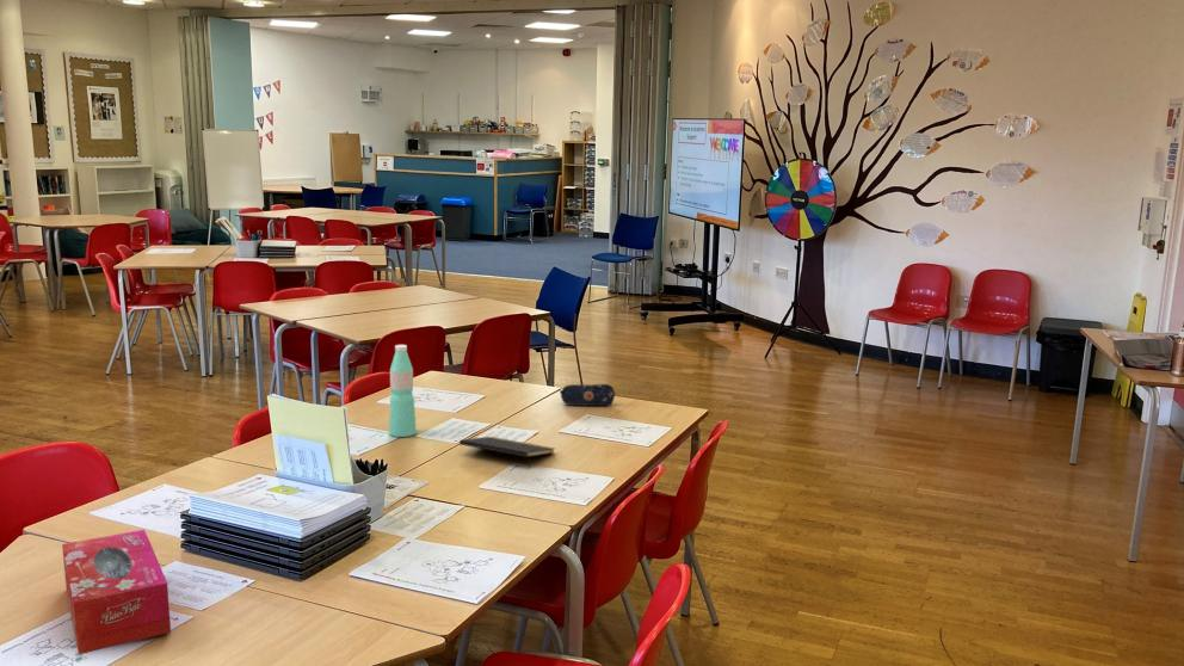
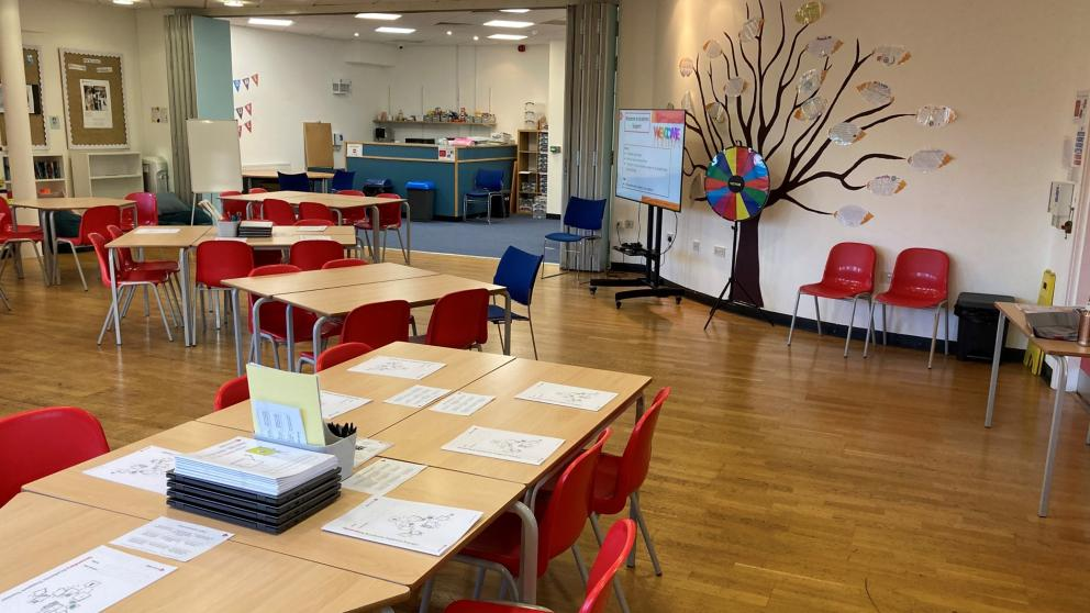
- tissue box [61,529,172,655]
- pencil case [559,383,617,407]
- notepad [458,436,556,469]
- water bottle [388,344,418,438]
